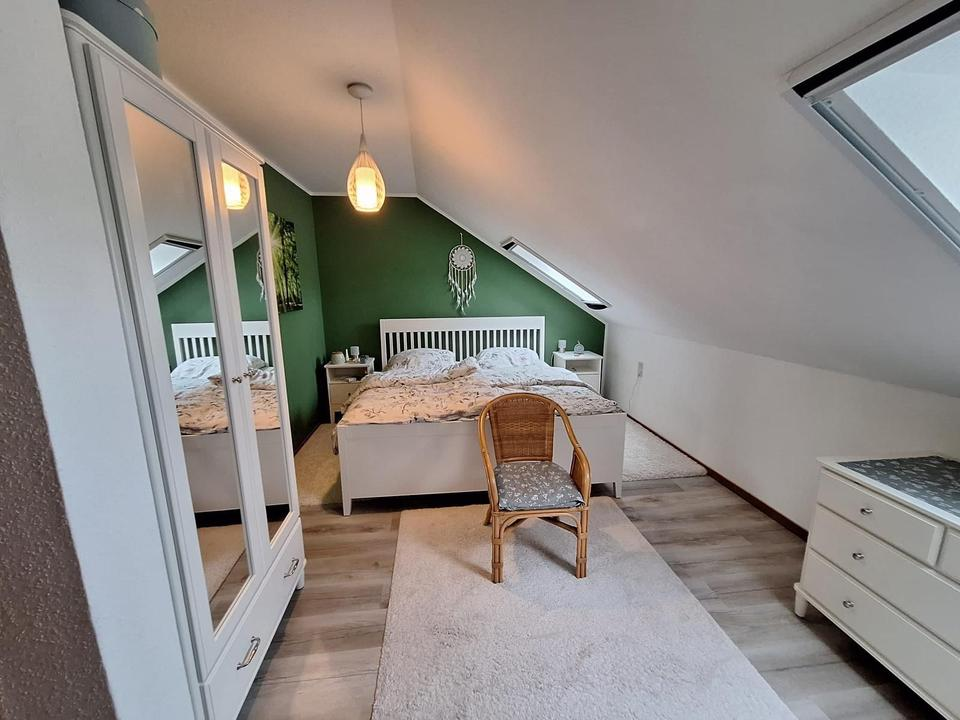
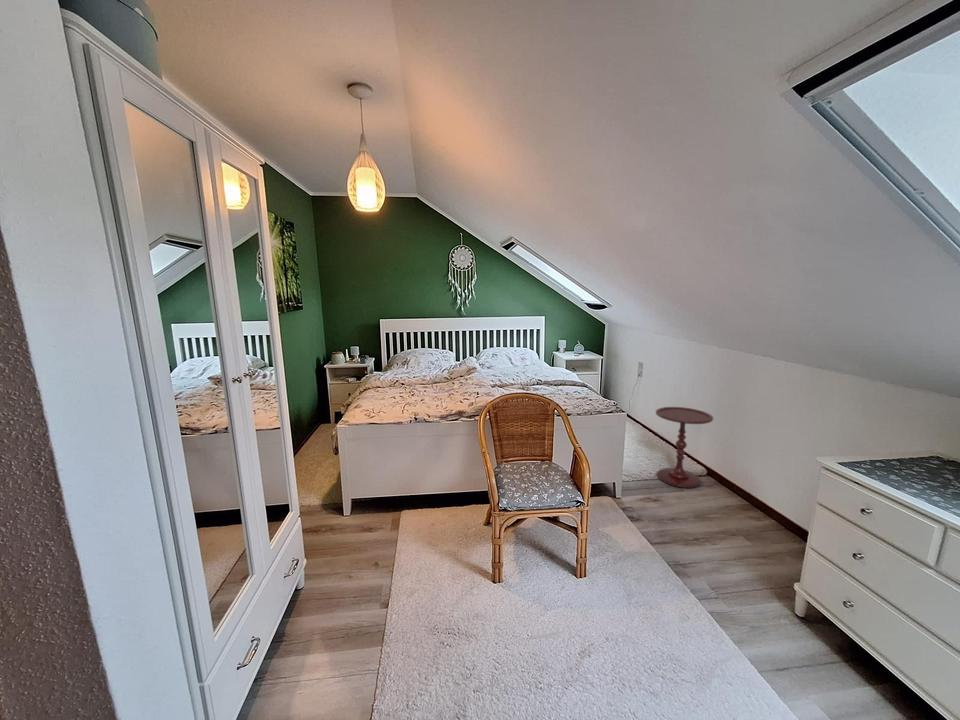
+ side table [655,406,714,489]
